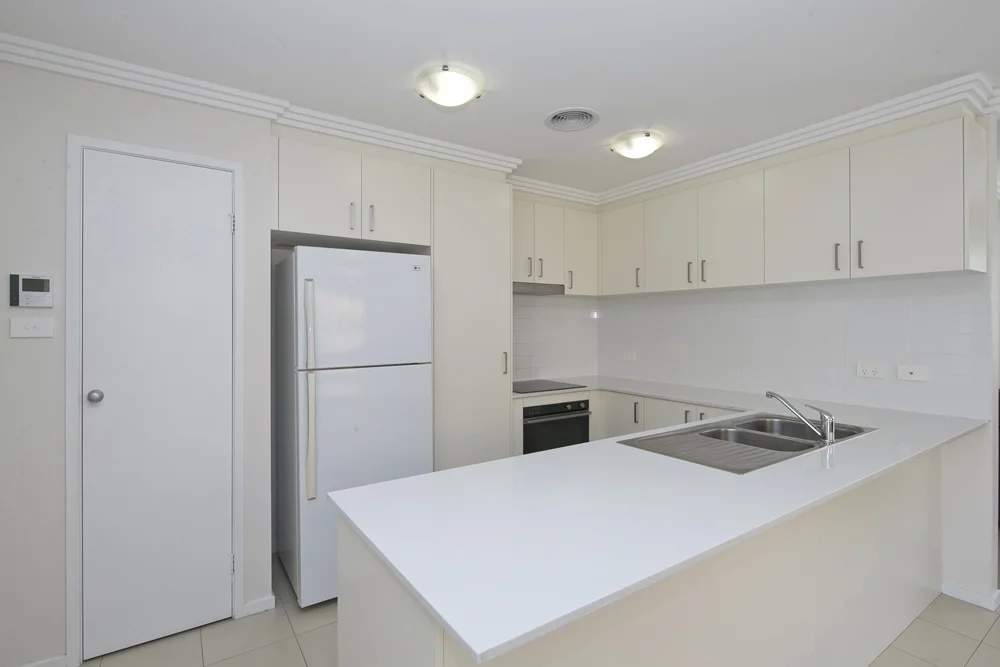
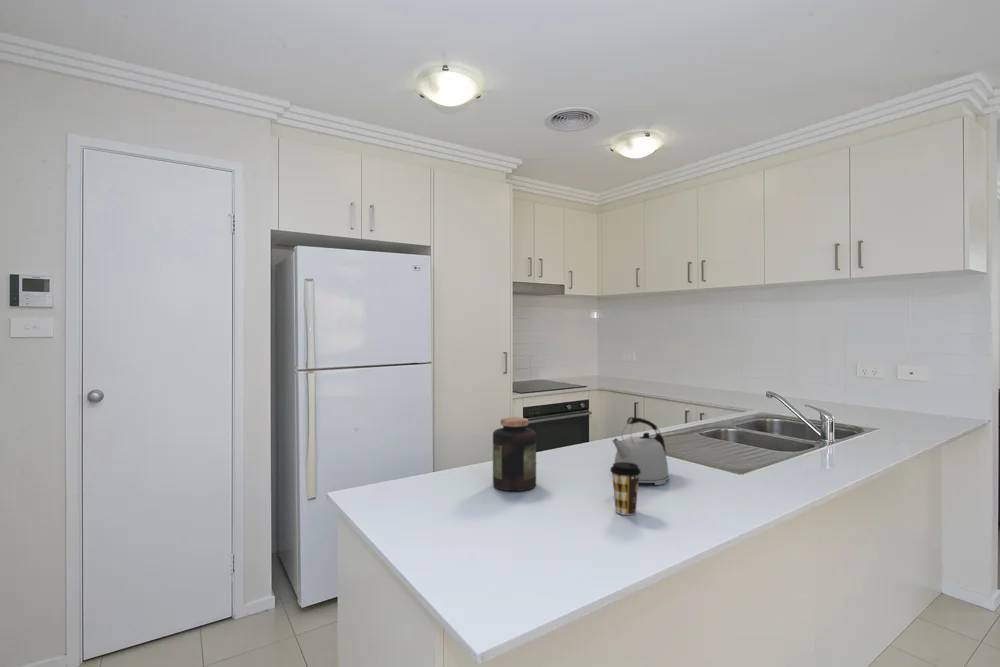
+ jar [492,416,537,492]
+ kettle [611,416,670,486]
+ coffee cup [609,462,641,516]
